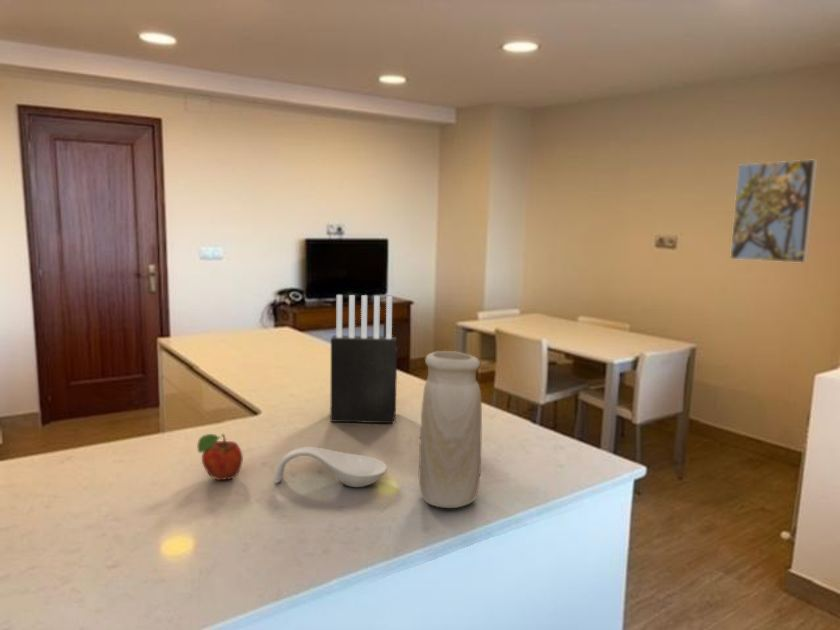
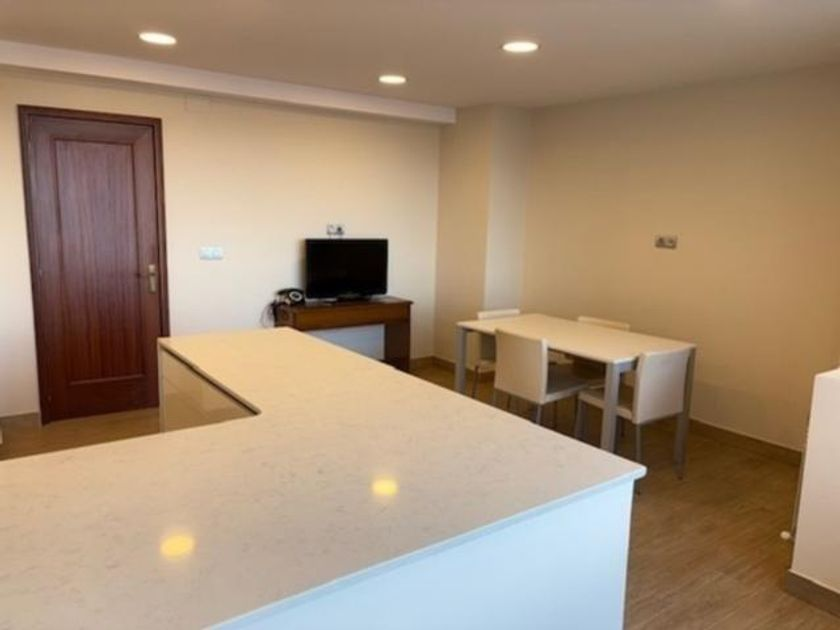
- fruit [196,433,244,481]
- knife block [329,294,398,424]
- spoon rest [273,446,388,488]
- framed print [729,159,818,264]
- vase [418,350,483,509]
